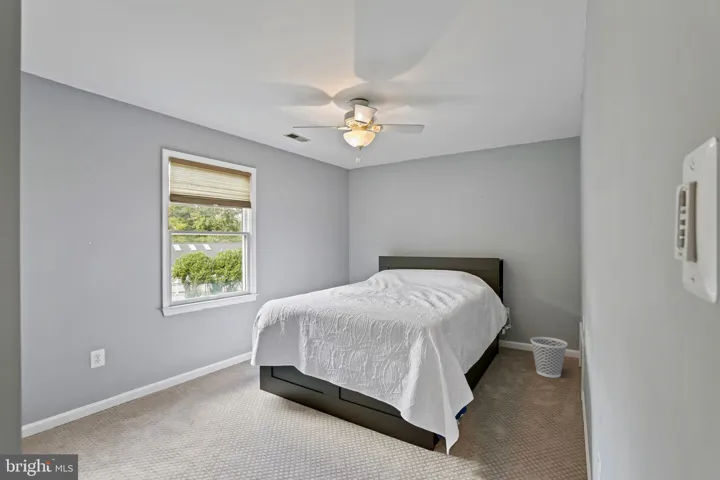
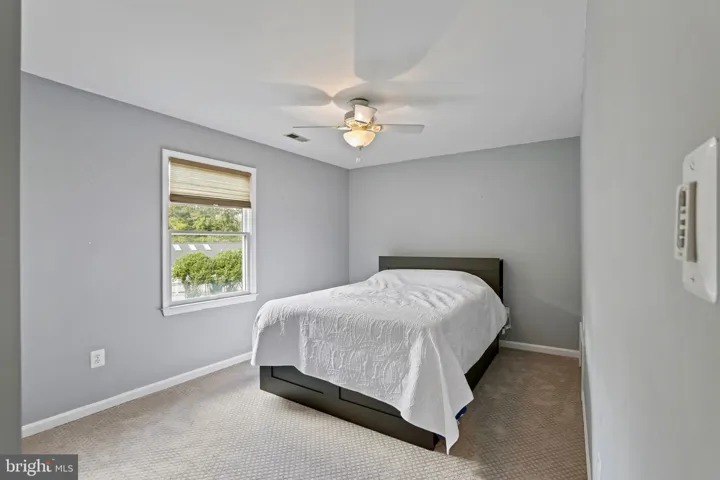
- wastebasket [529,336,569,379]
